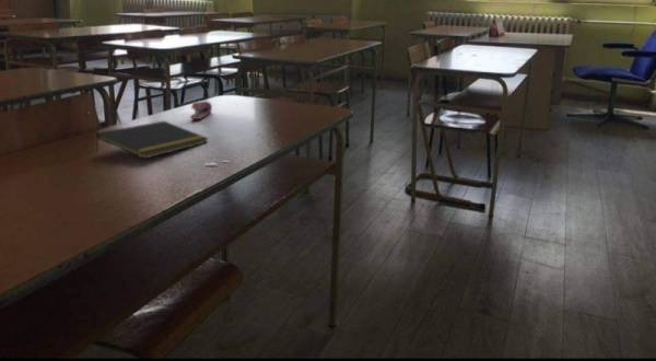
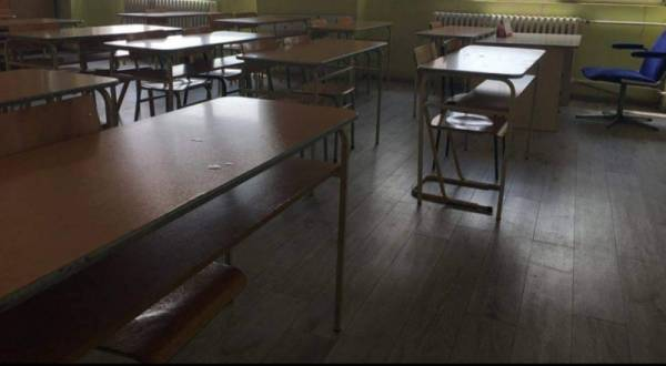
- notepad [95,120,210,160]
- stapler [189,101,213,120]
